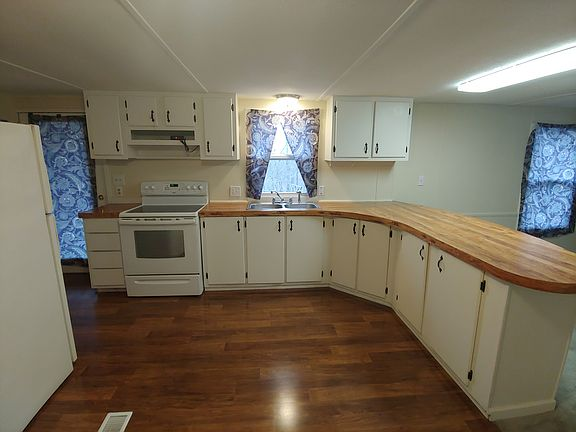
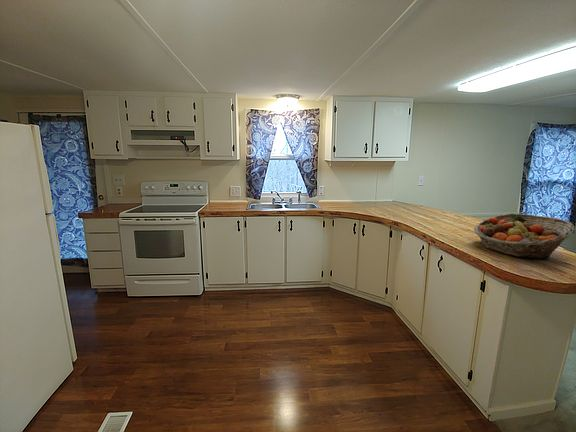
+ fruit basket [473,213,576,260]
